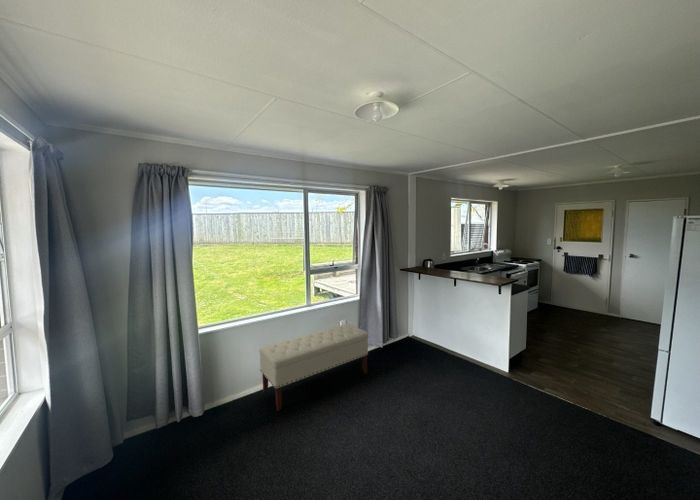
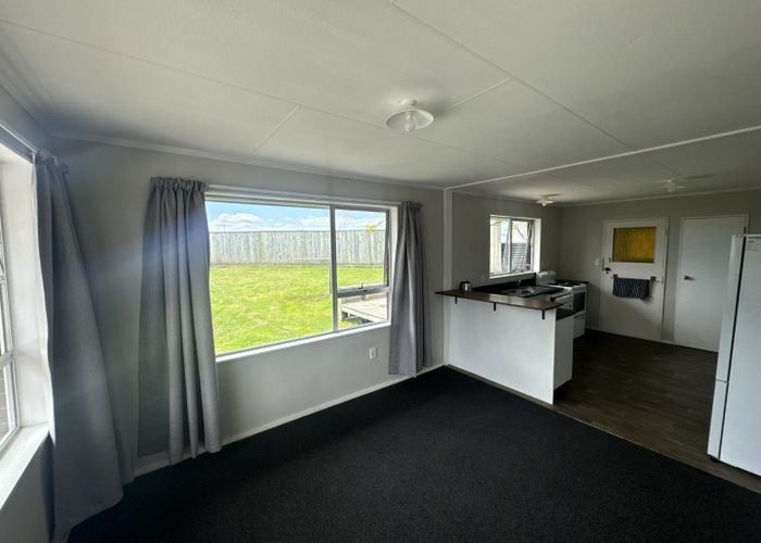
- bench [259,323,369,412]
